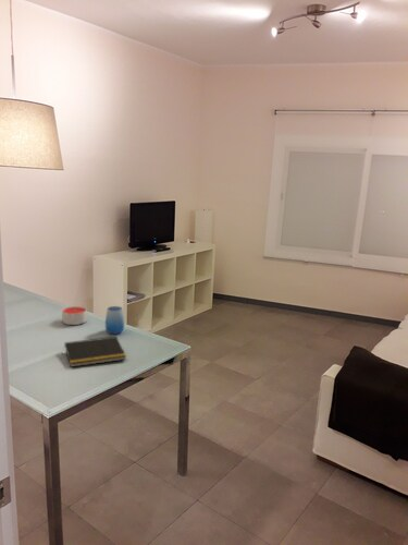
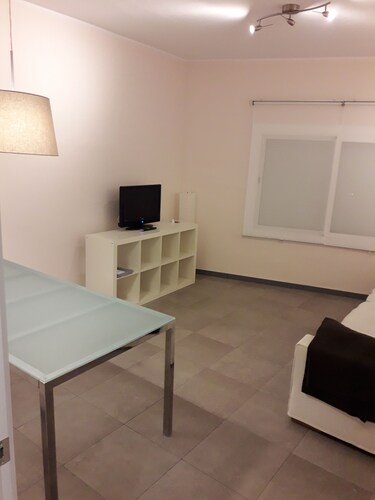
- notepad [63,336,127,368]
- candle [61,305,87,326]
- cup [104,305,125,335]
